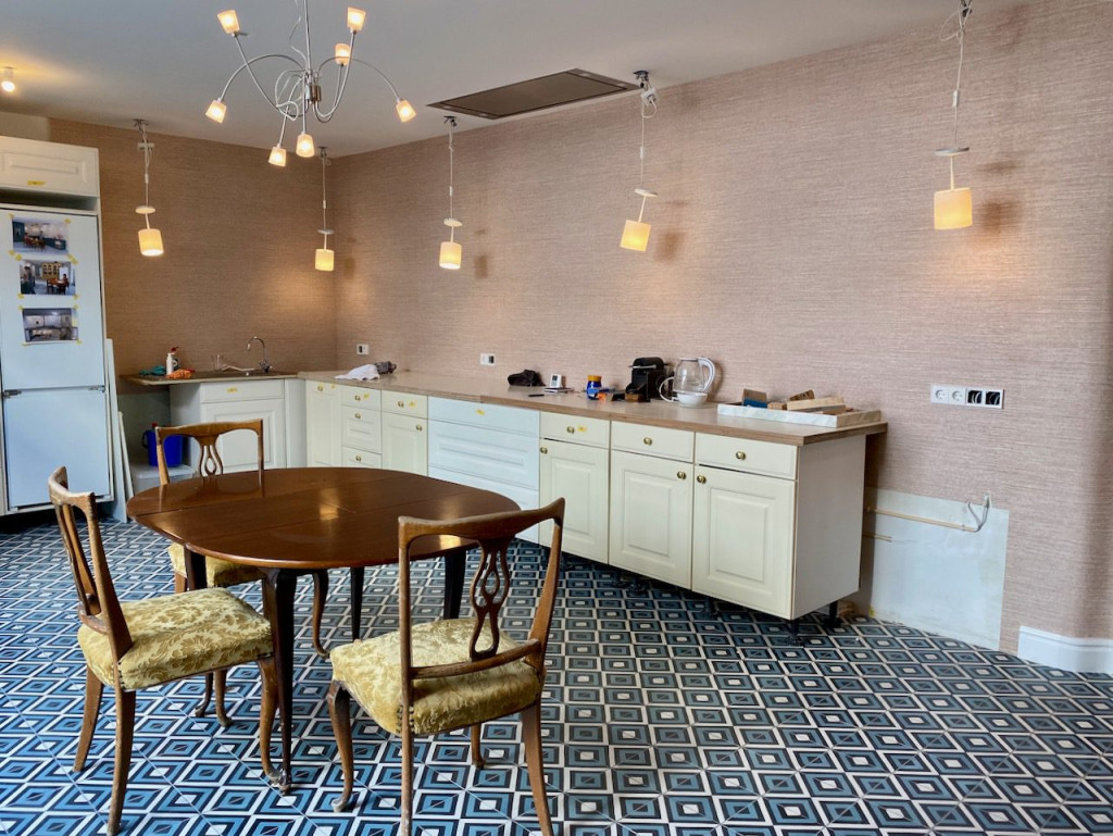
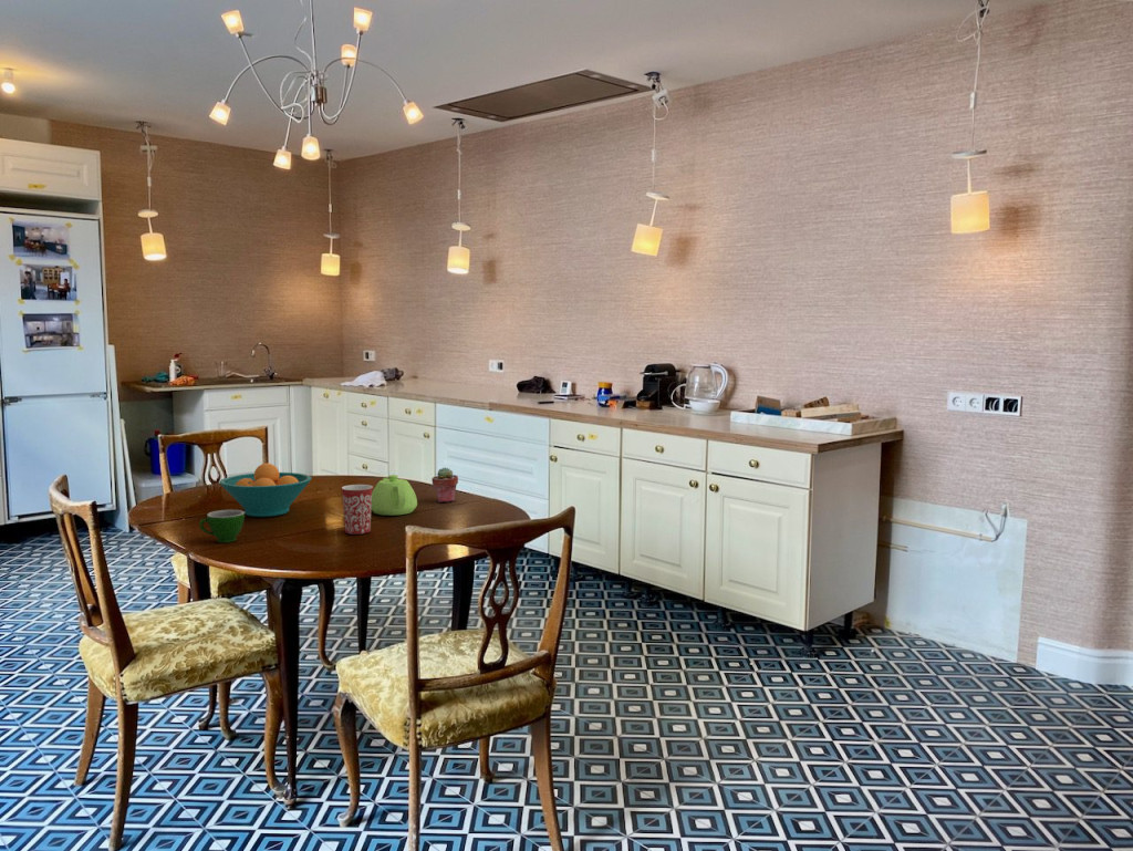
+ teacup [198,509,246,543]
+ mug [341,484,374,536]
+ teapot [371,474,418,517]
+ potted succulent [430,466,459,504]
+ fruit bowl [218,463,312,518]
